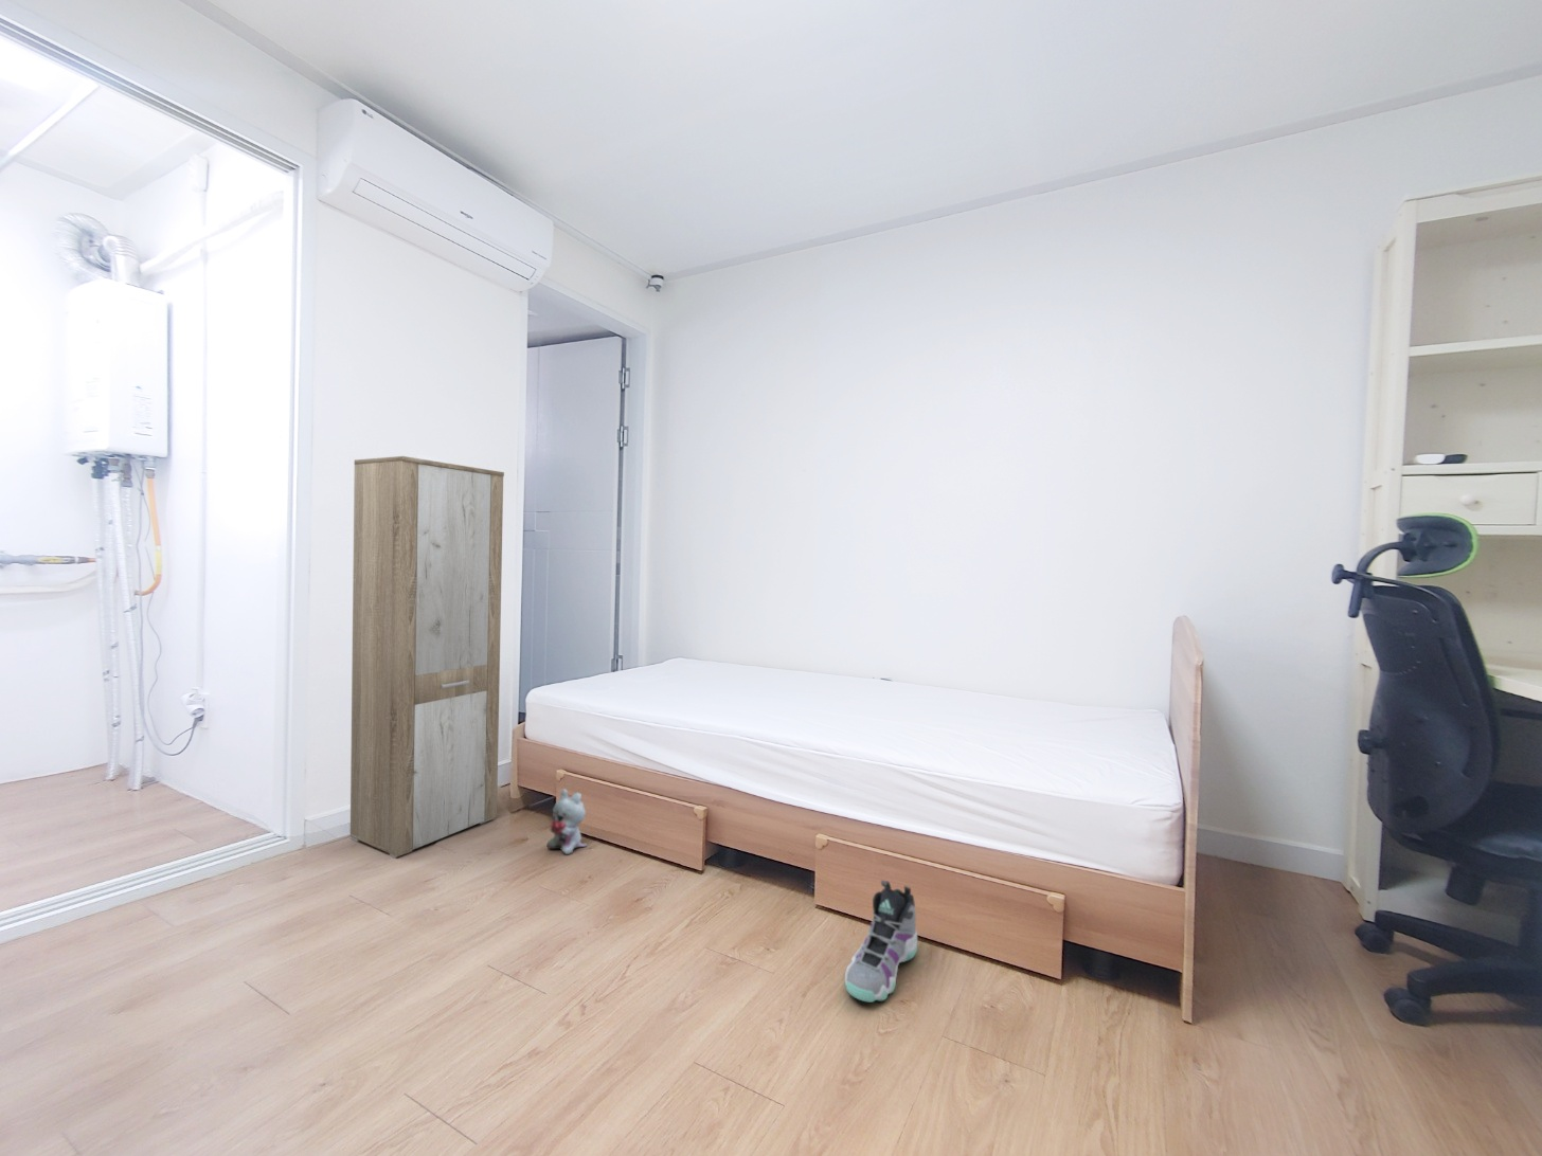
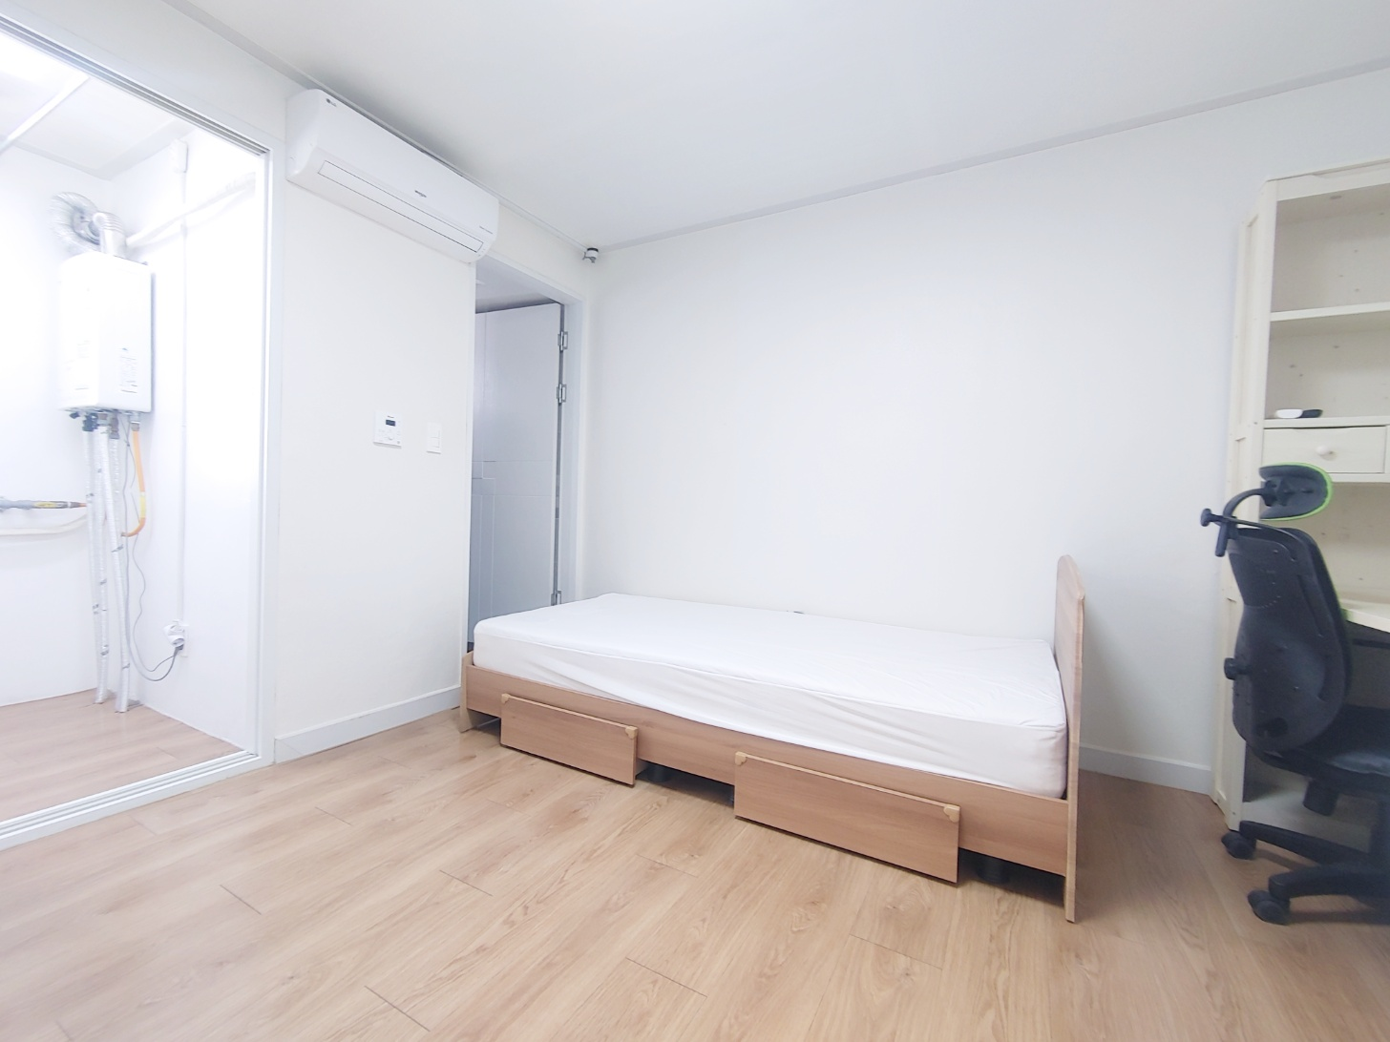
- plush toy [545,788,588,855]
- sneaker [844,879,918,1003]
- cabinet [350,455,505,858]
